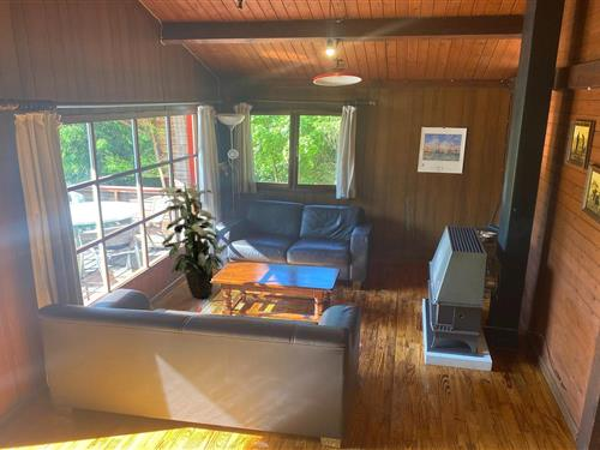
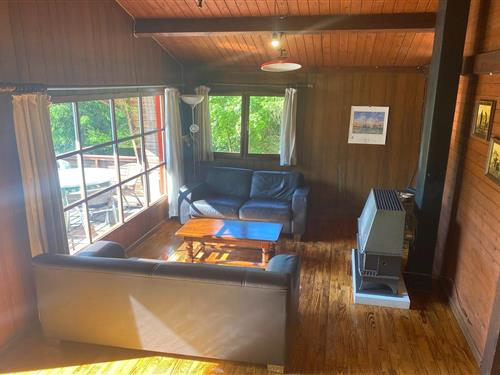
- indoor plant [158,182,228,300]
